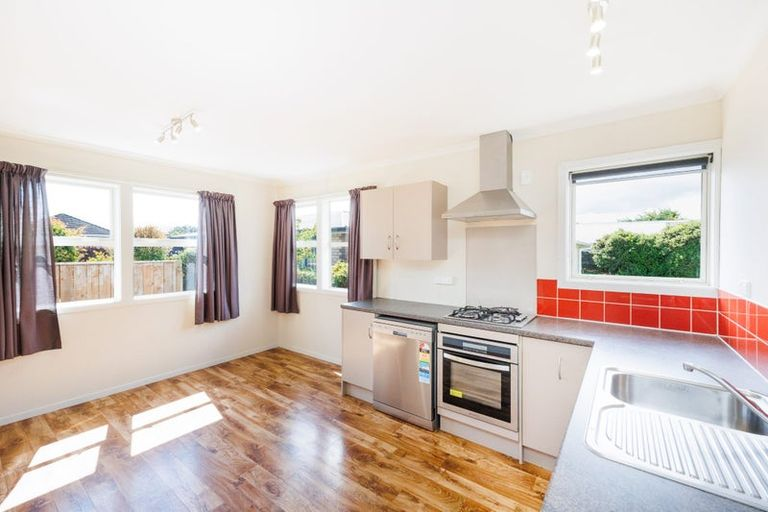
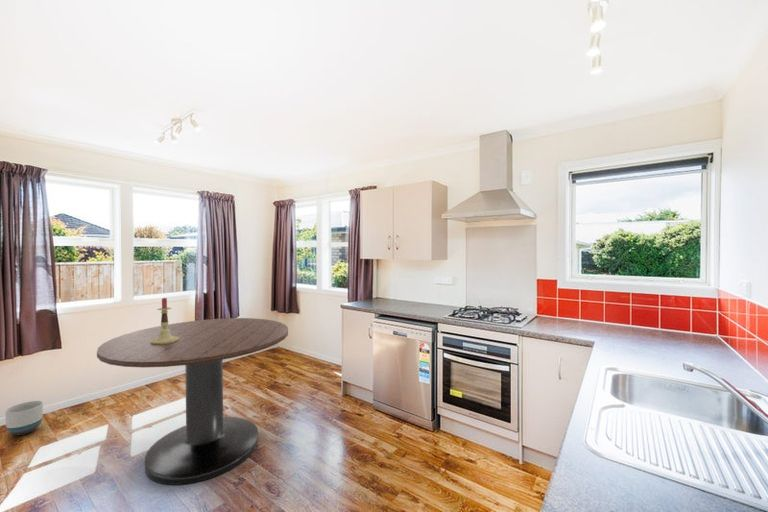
+ candlestick [151,297,179,345]
+ dining table [96,317,289,486]
+ planter [4,400,44,436]
